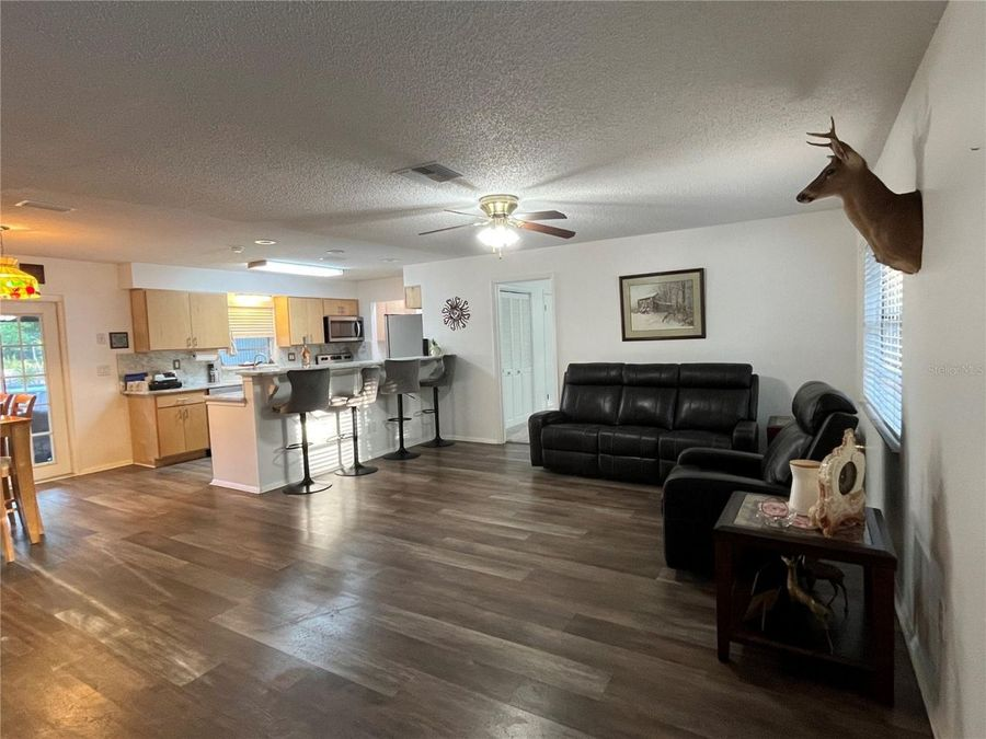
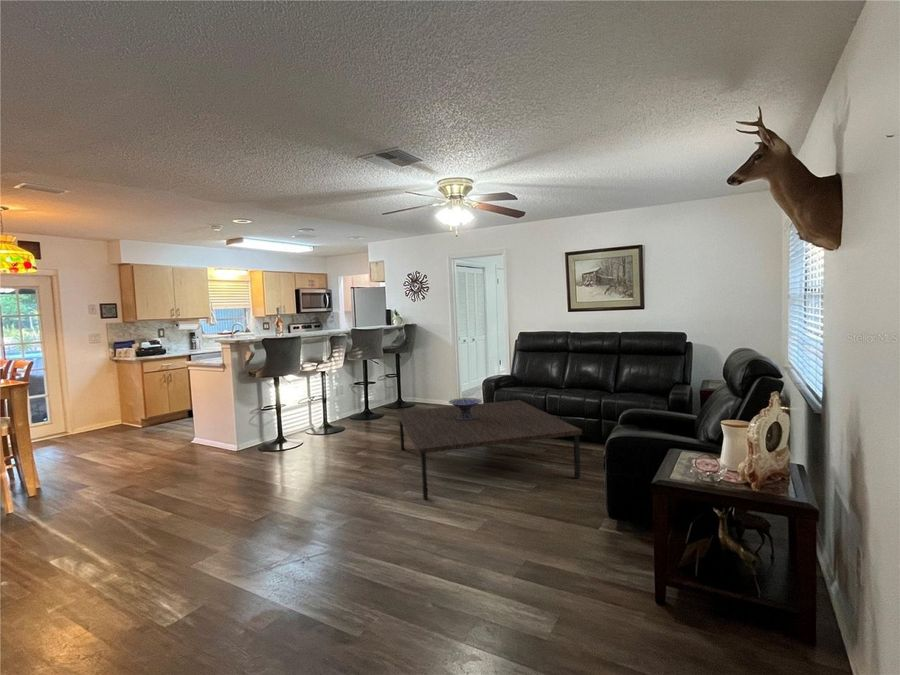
+ coffee table [396,399,583,501]
+ decorative bowl [448,397,483,421]
